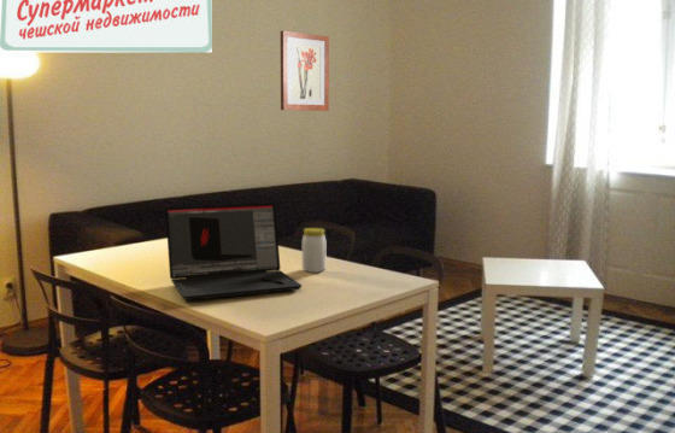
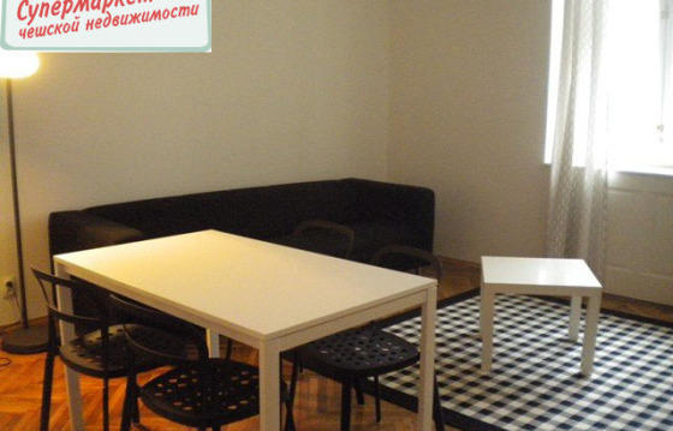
- wall art [280,30,330,112]
- laptop [164,203,304,302]
- jar [301,227,327,274]
